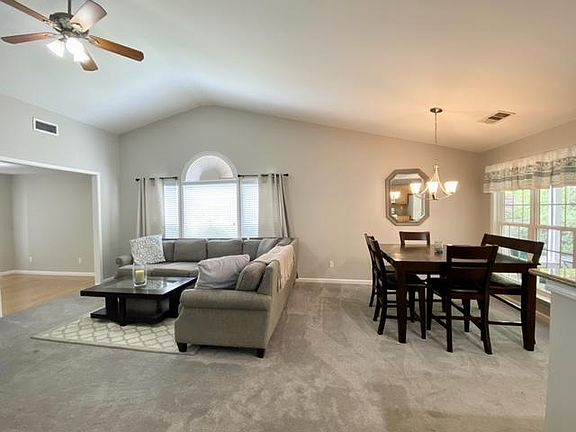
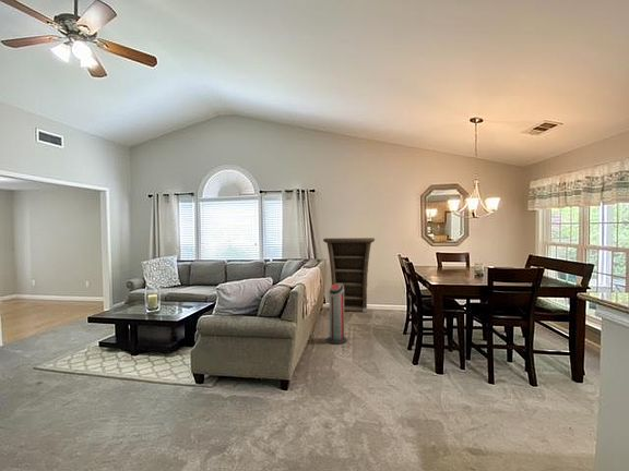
+ air purifier [325,283,348,346]
+ cabinet [322,237,376,313]
